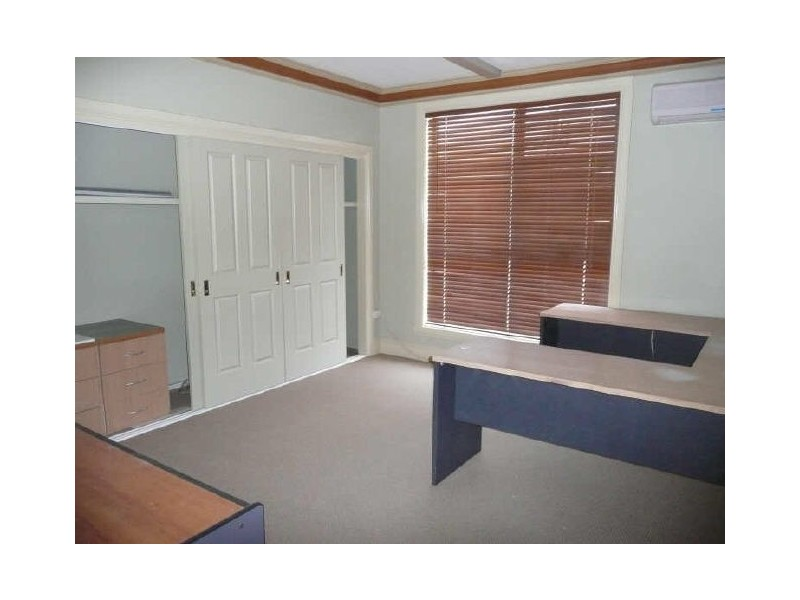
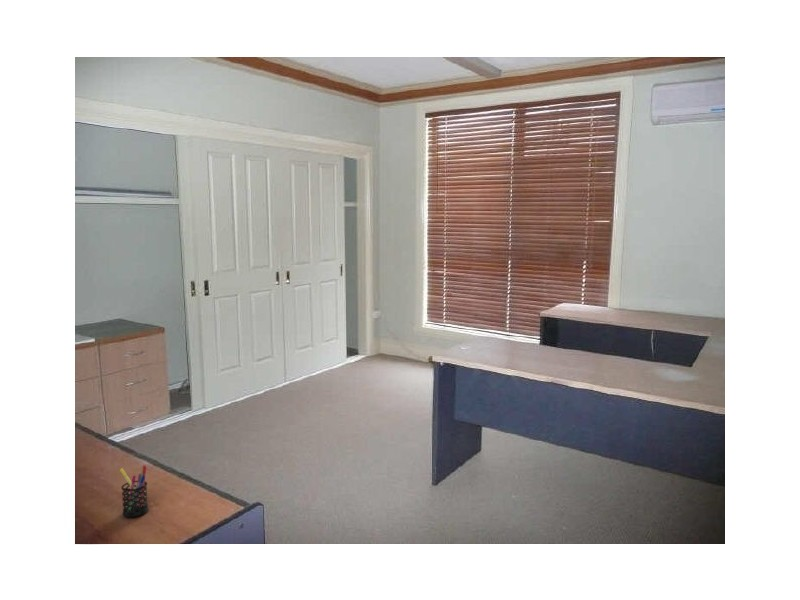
+ pen holder [119,464,149,518]
